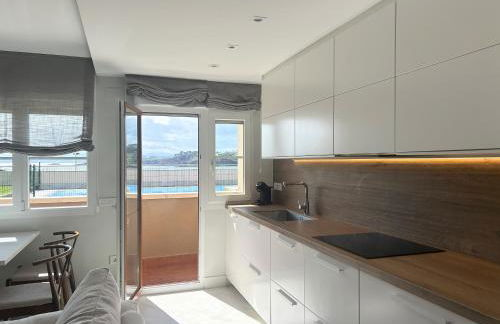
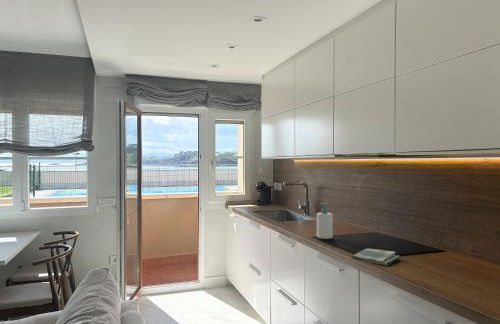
+ dish towel [351,248,401,267]
+ soap bottle [316,202,334,240]
